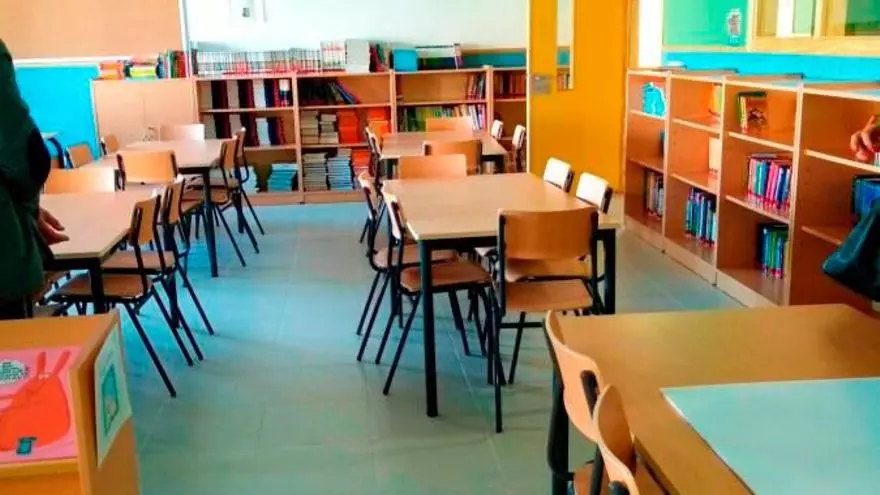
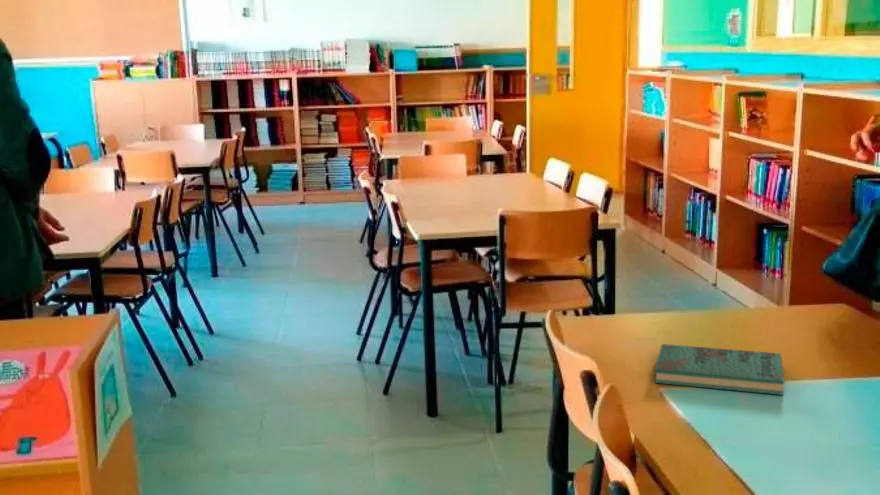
+ book [654,343,785,396]
